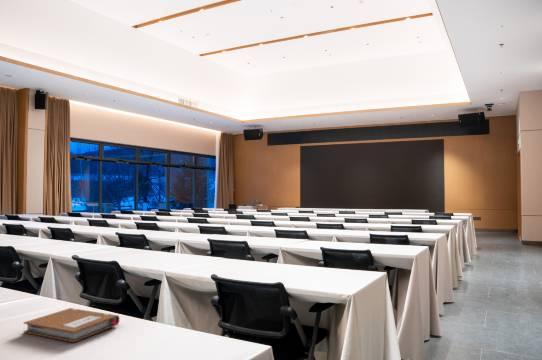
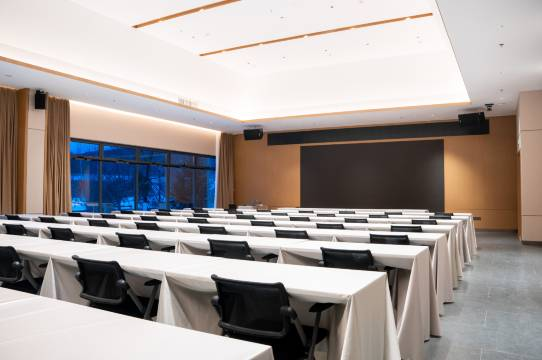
- notebook [23,307,120,343]
